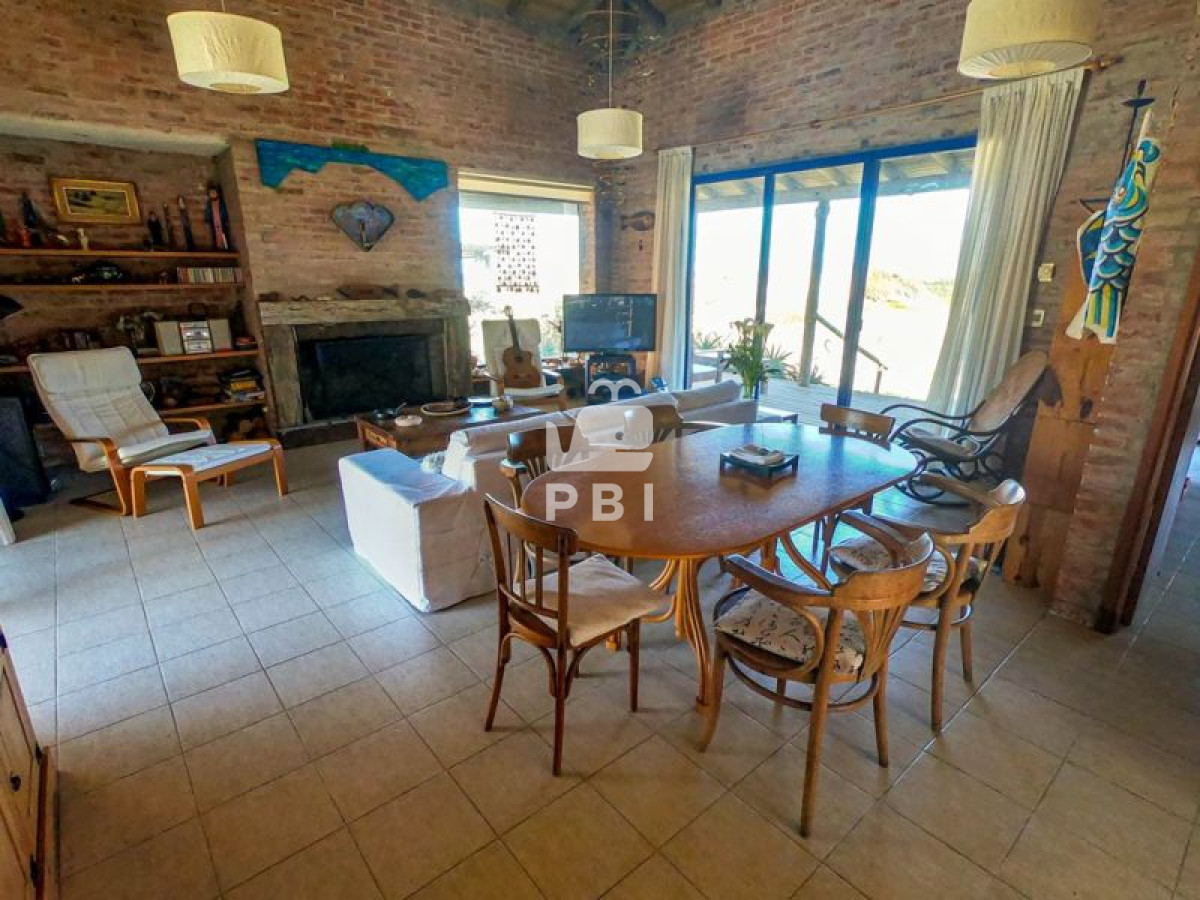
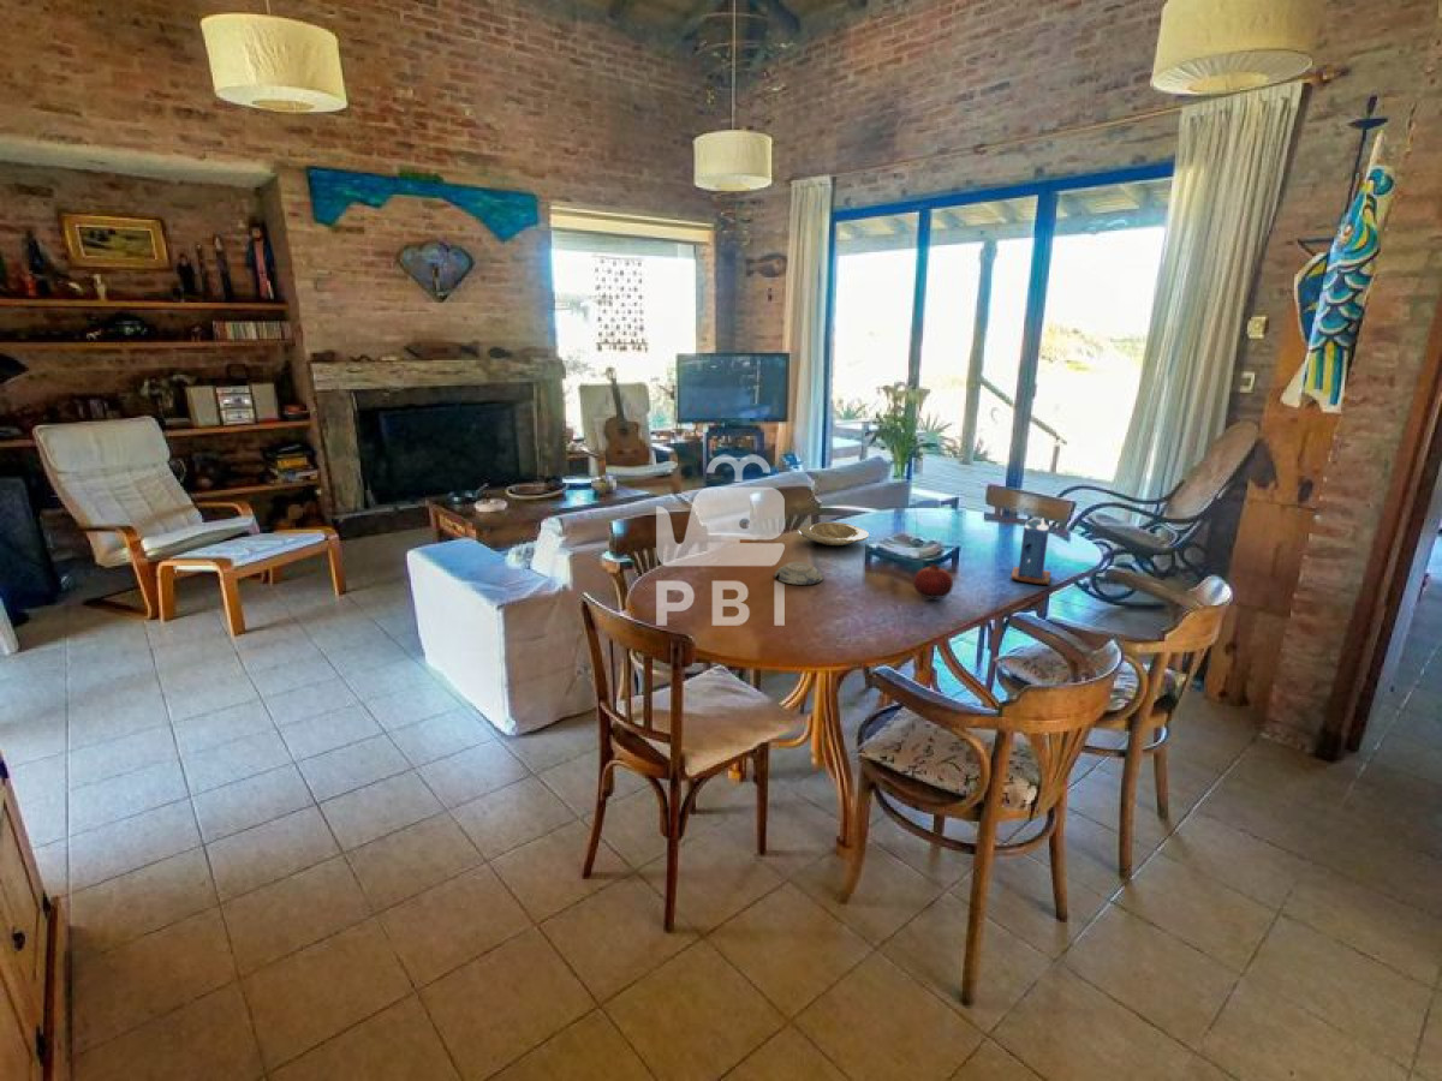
+ candle [1009,516,1053,586]
+ decorative bowl [774,561,824,586]
+ plate [798,521,870,547]
+ fruit [912,562,954,599]
